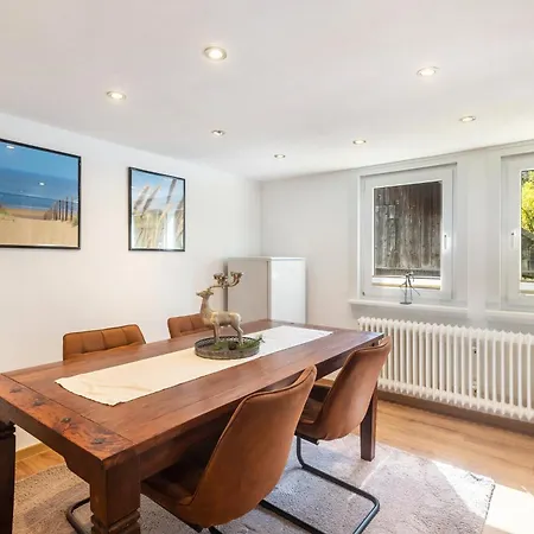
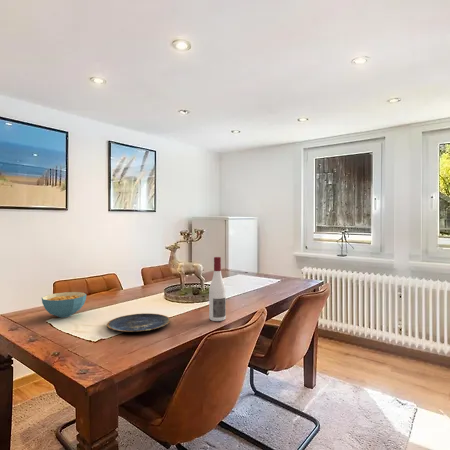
+ plate [106,312,171,333]
+ alcohol [208,256,227,322]
+ cereal bowl [41,291,87,318]
